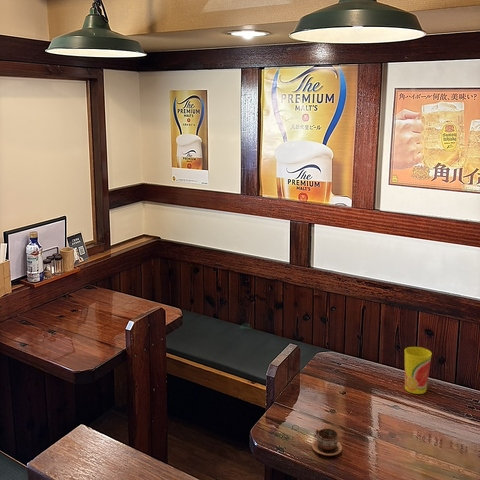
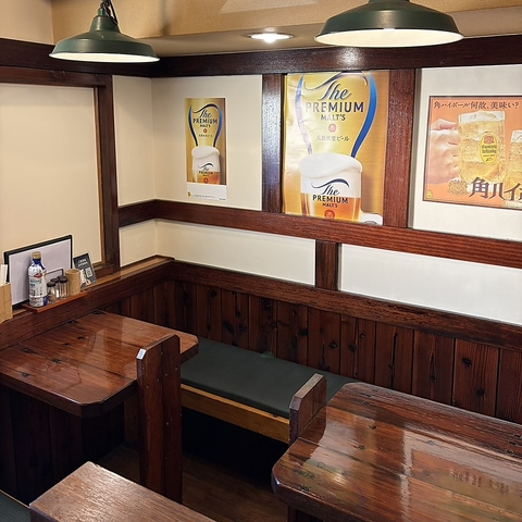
- cup [311,427,343,457]
- cup [404,346,433,395]
